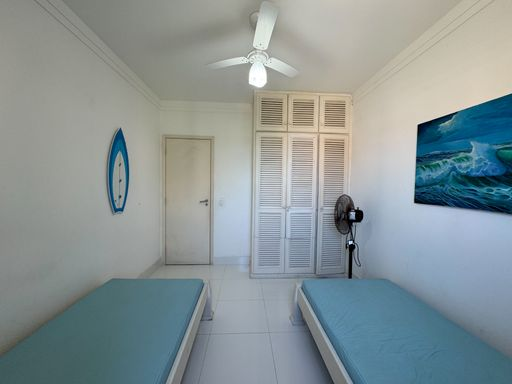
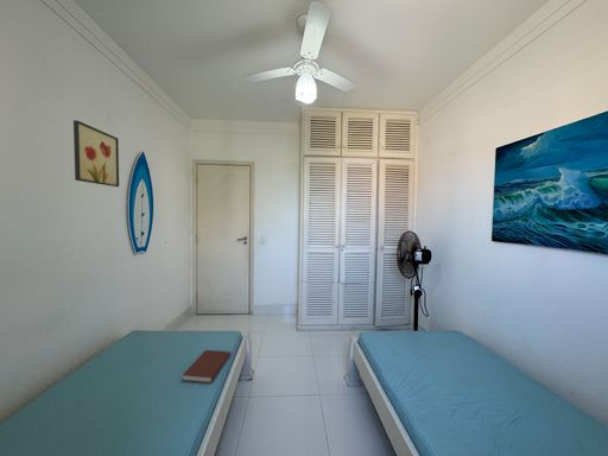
+ wall art [72,119,120,188]
+ book [182,349,232,385]
